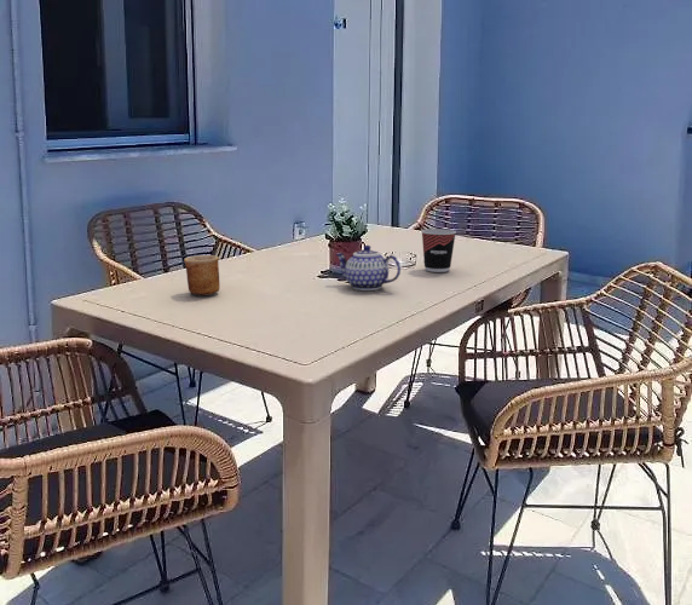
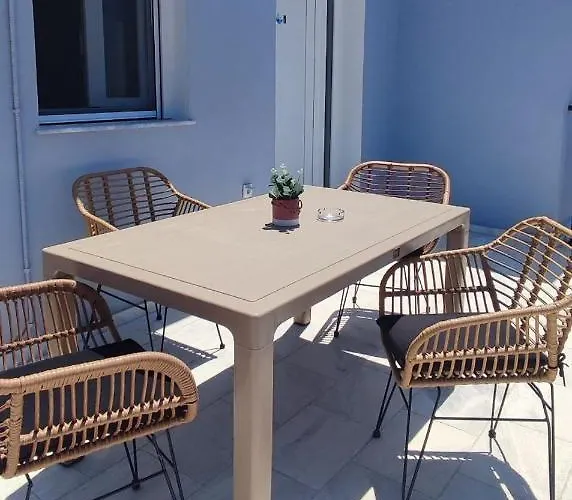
- cup [183,254,221,296]
- cup [420,227,457,273]
- teapot [334,244,402,292]
